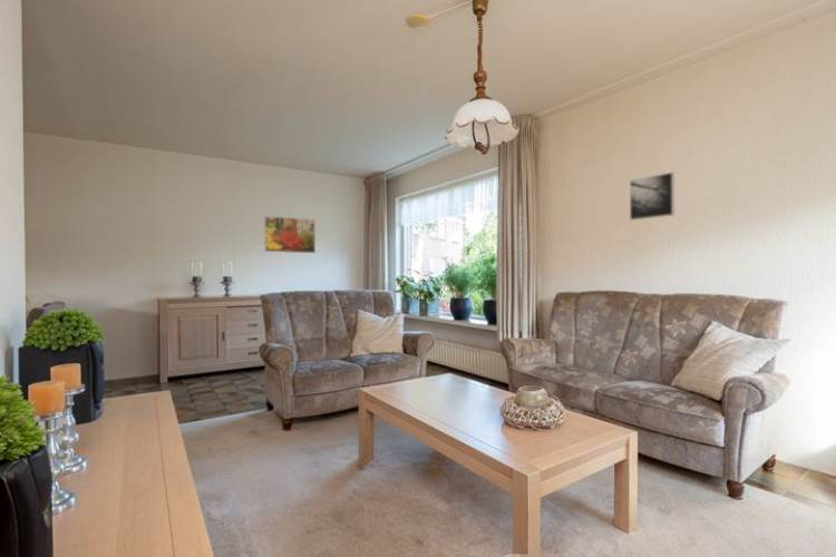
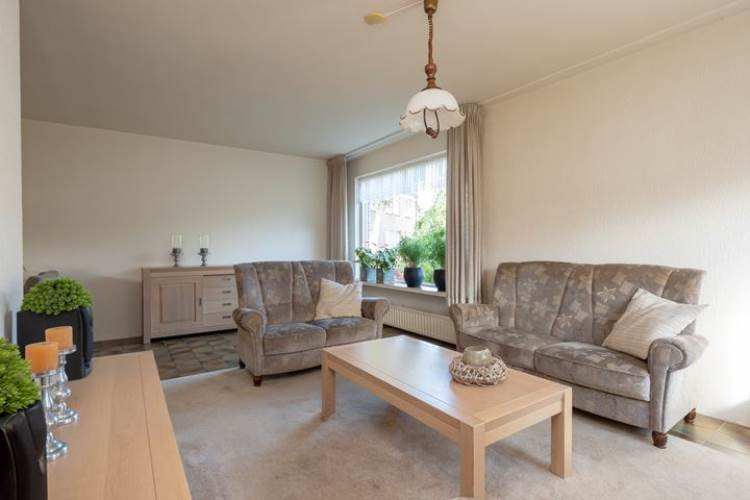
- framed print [629,172,675,222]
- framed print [263,215,317,254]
